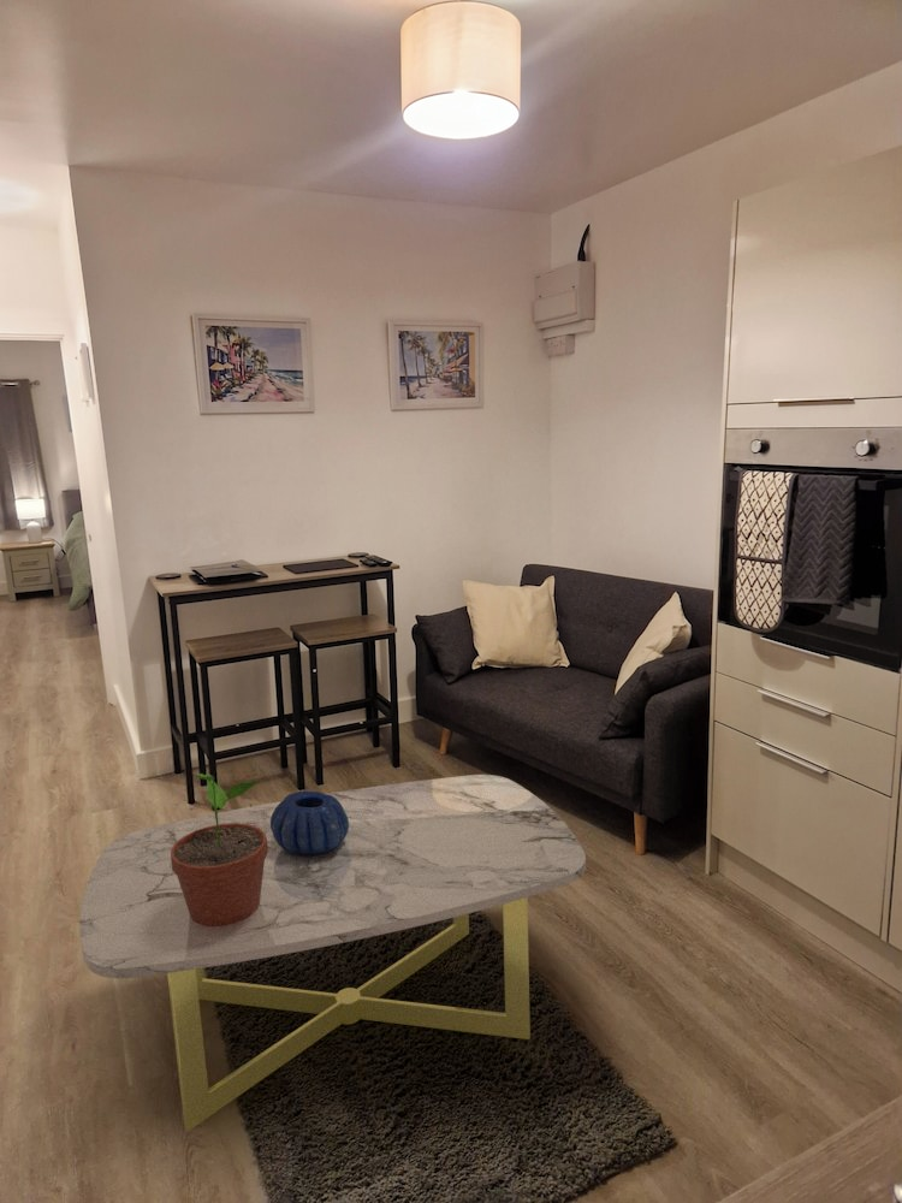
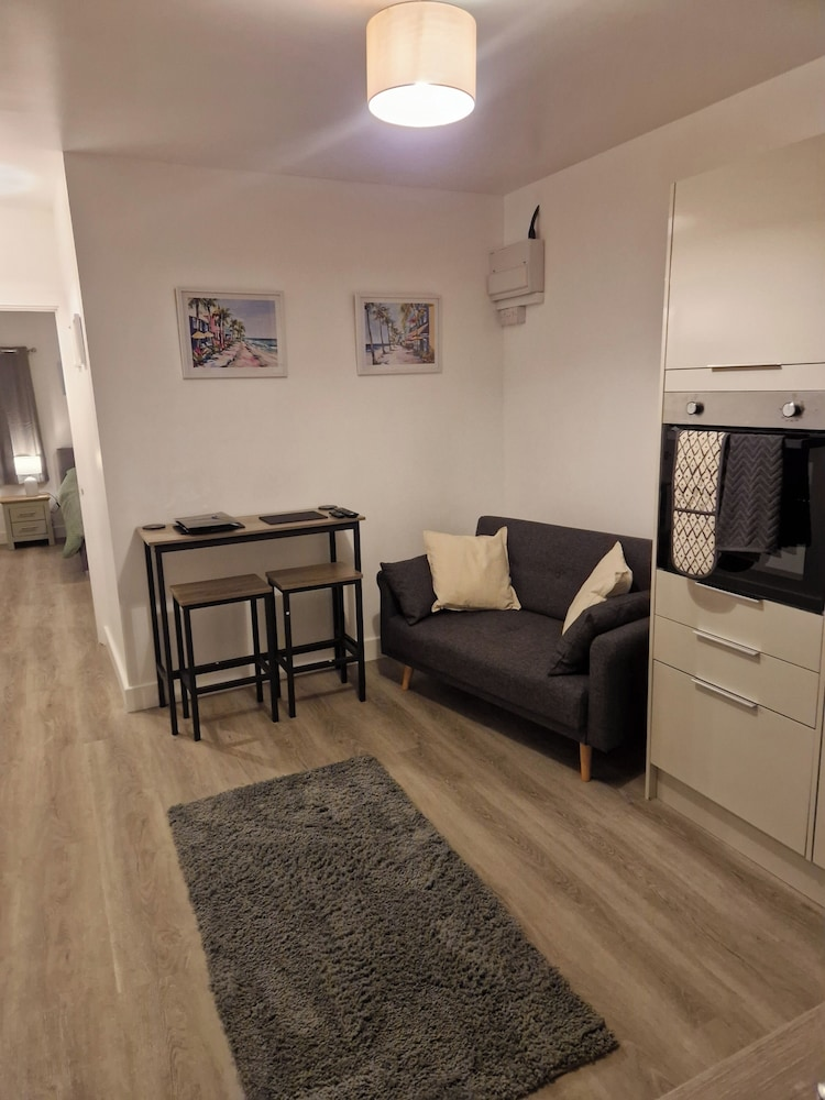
- potted plant [171,772,268,926]
- decorative bowl [271,790,349,855]
- coffee table [78,774,587,1133]
